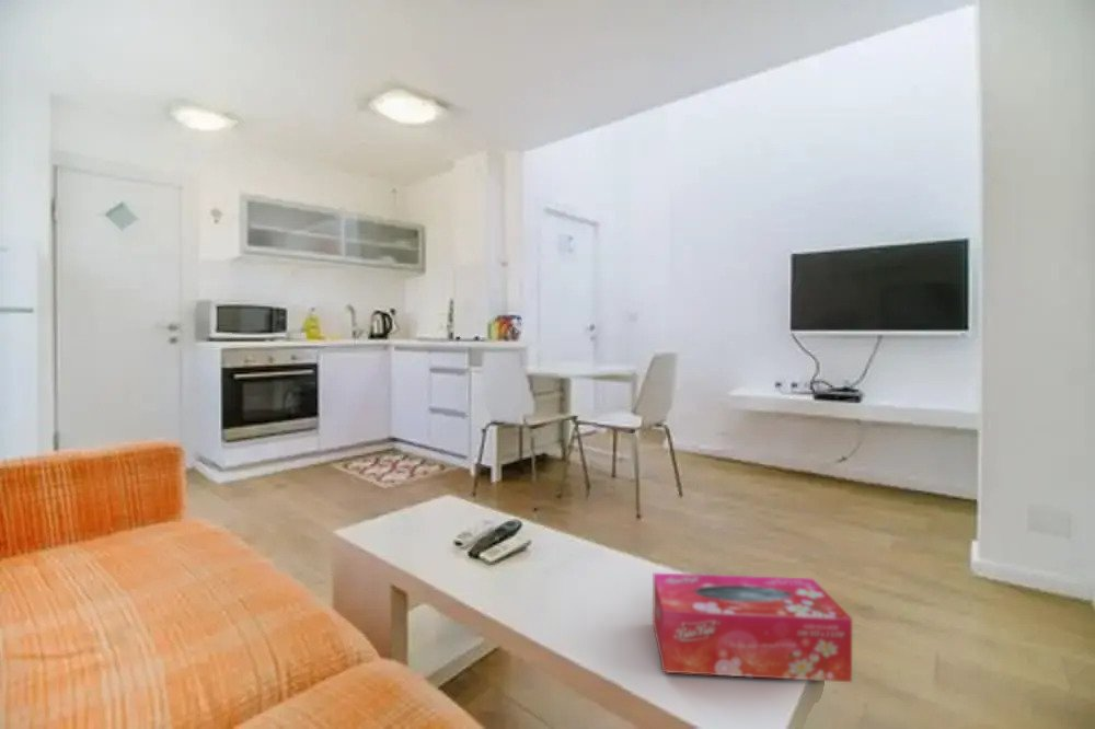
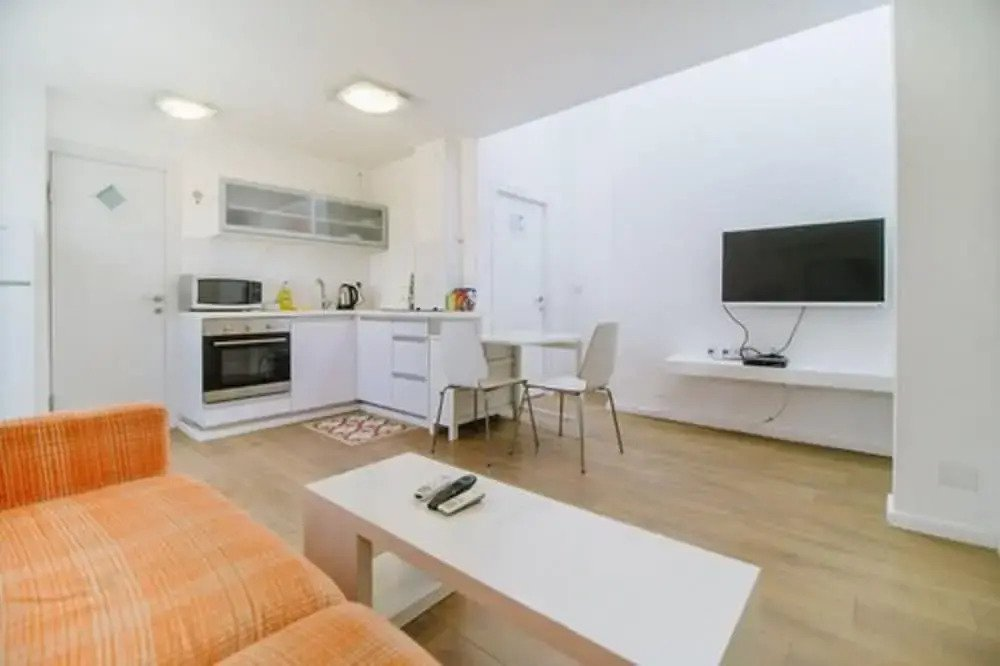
- tissue box [652,571,853,683]
